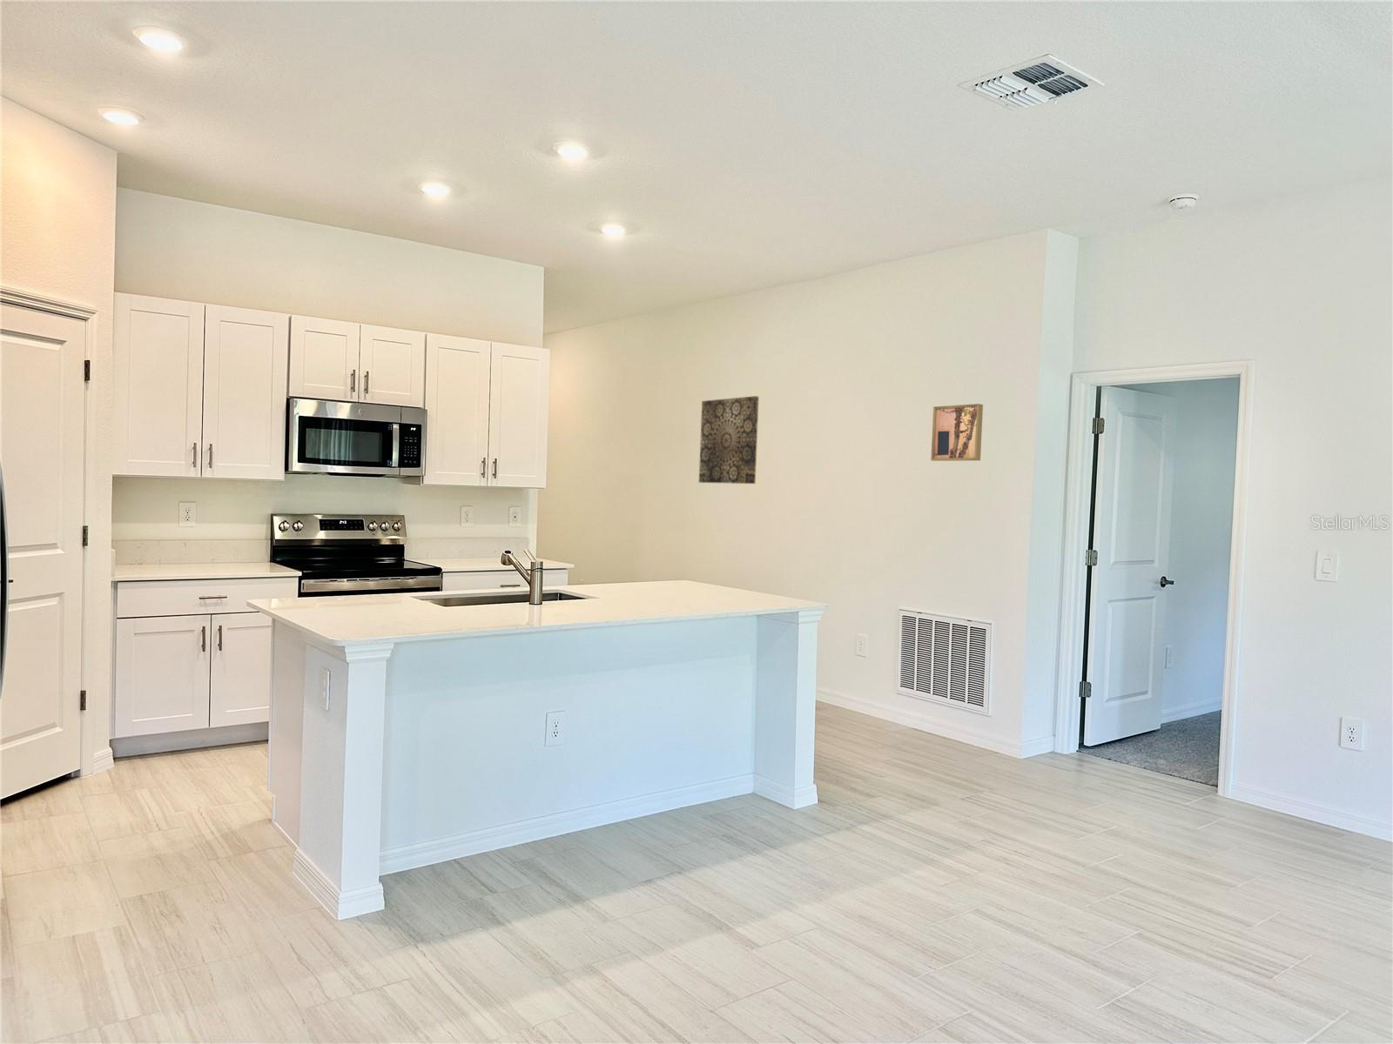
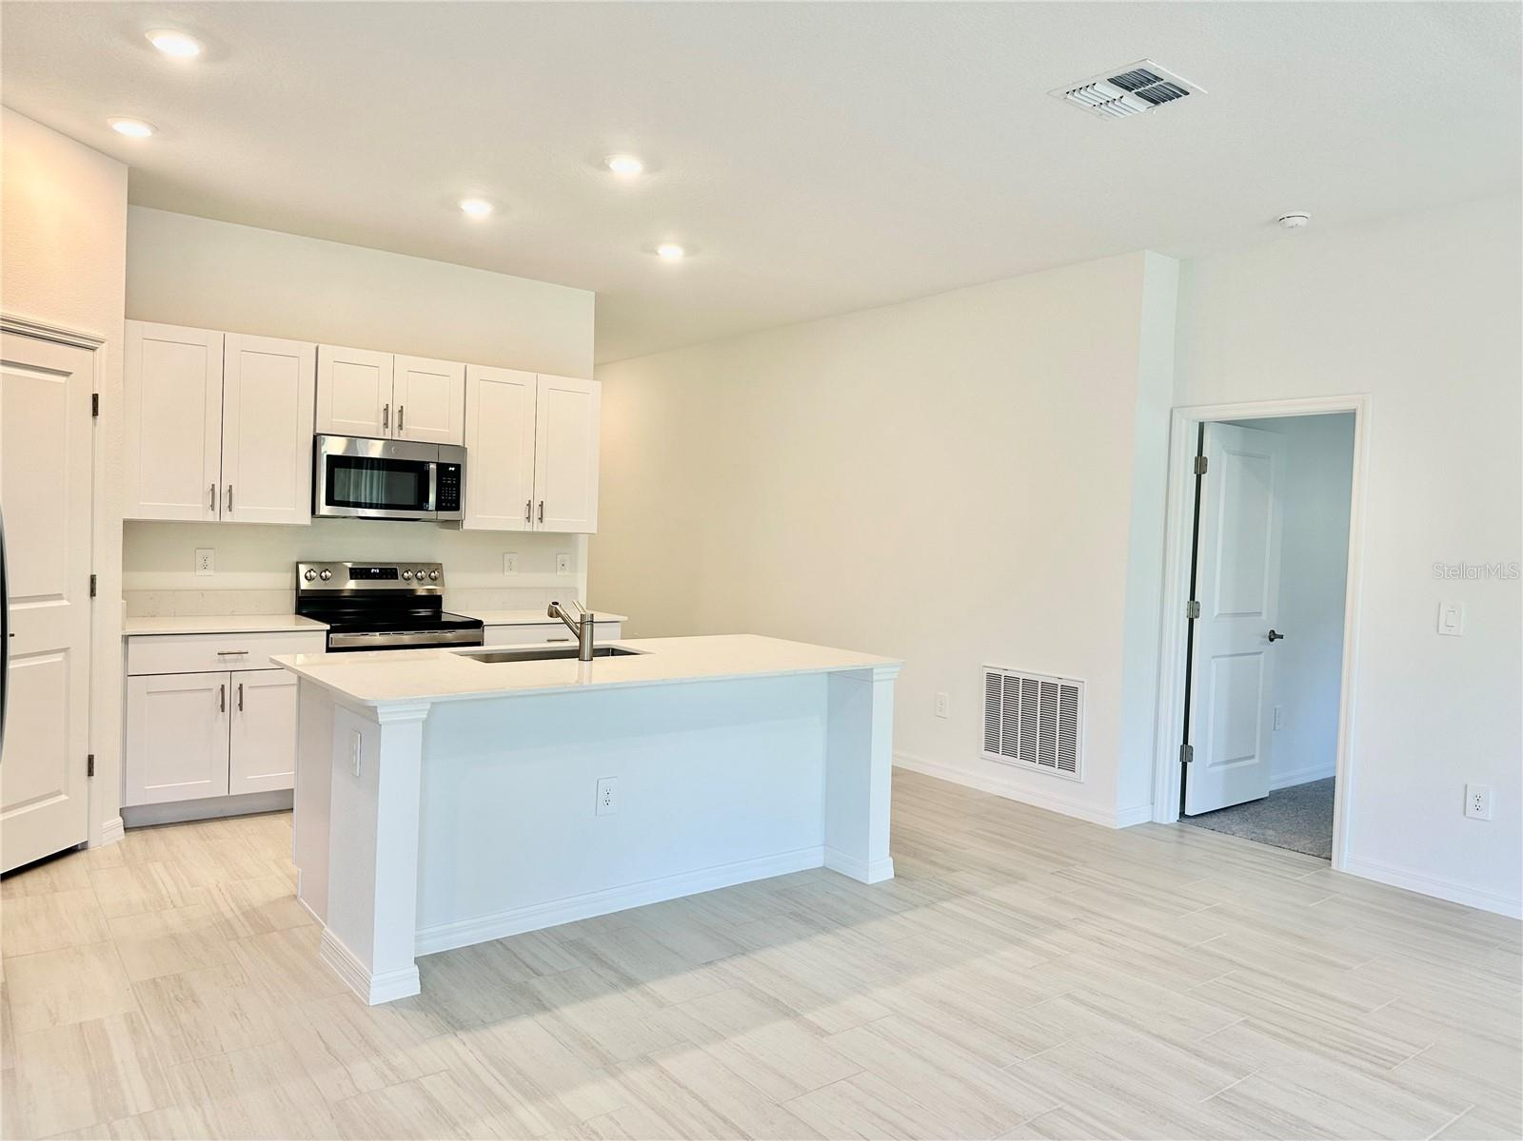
- wall art [930,402,984,462]
- wall art [699,395,760,485]
